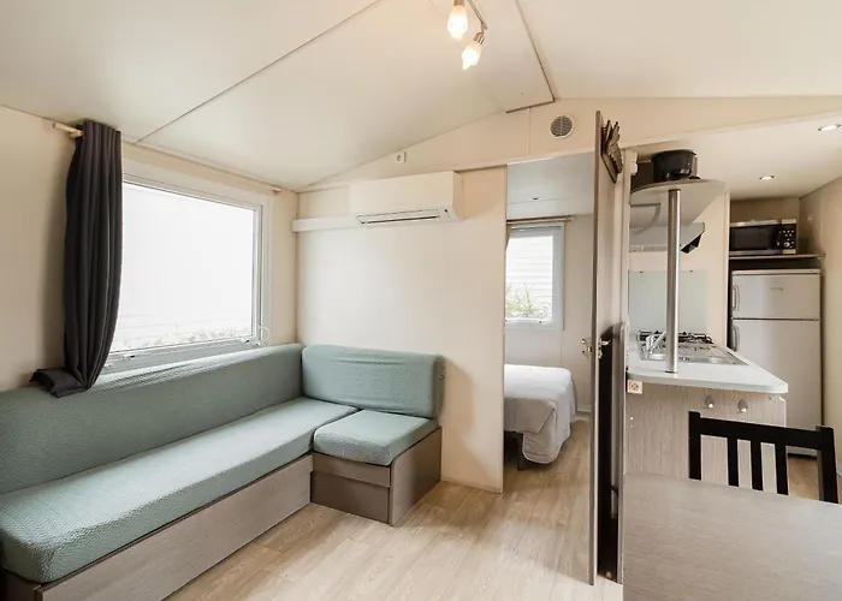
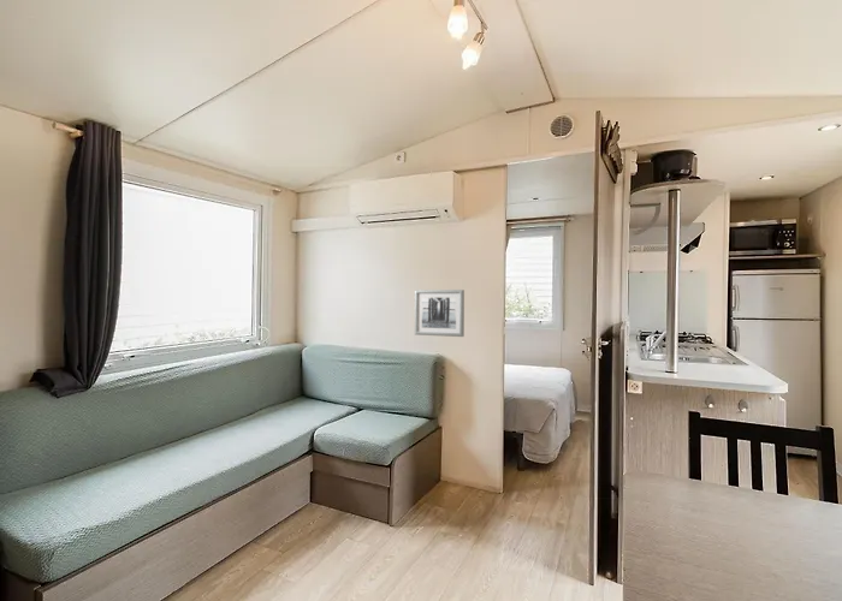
+ wall art [414,288,466,338]
